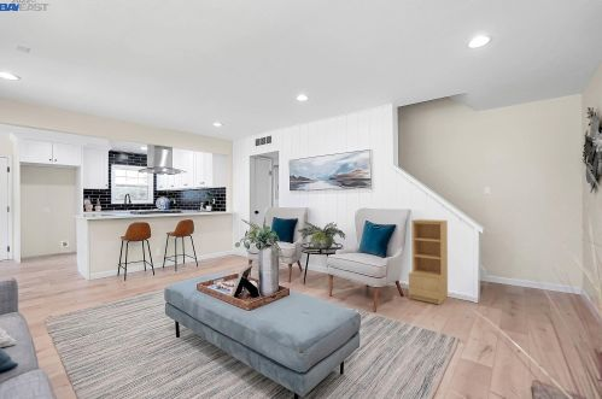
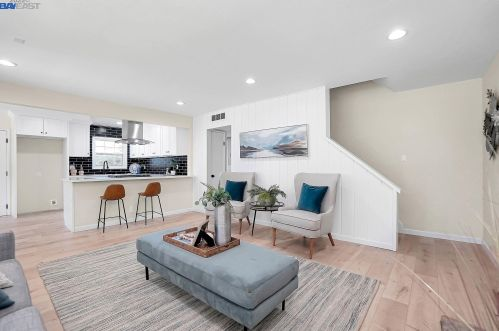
- bookshelf [408,218,449,306]
